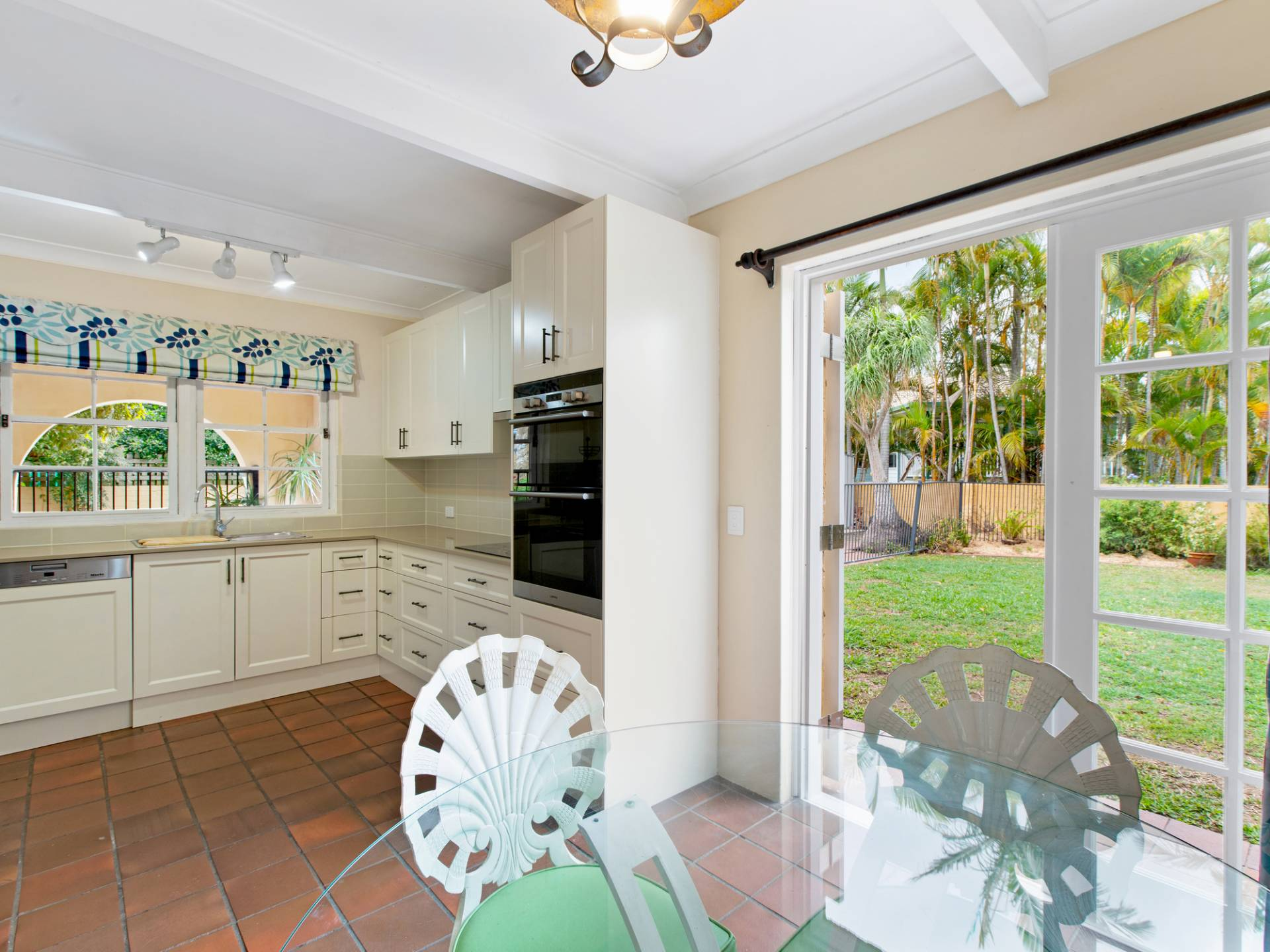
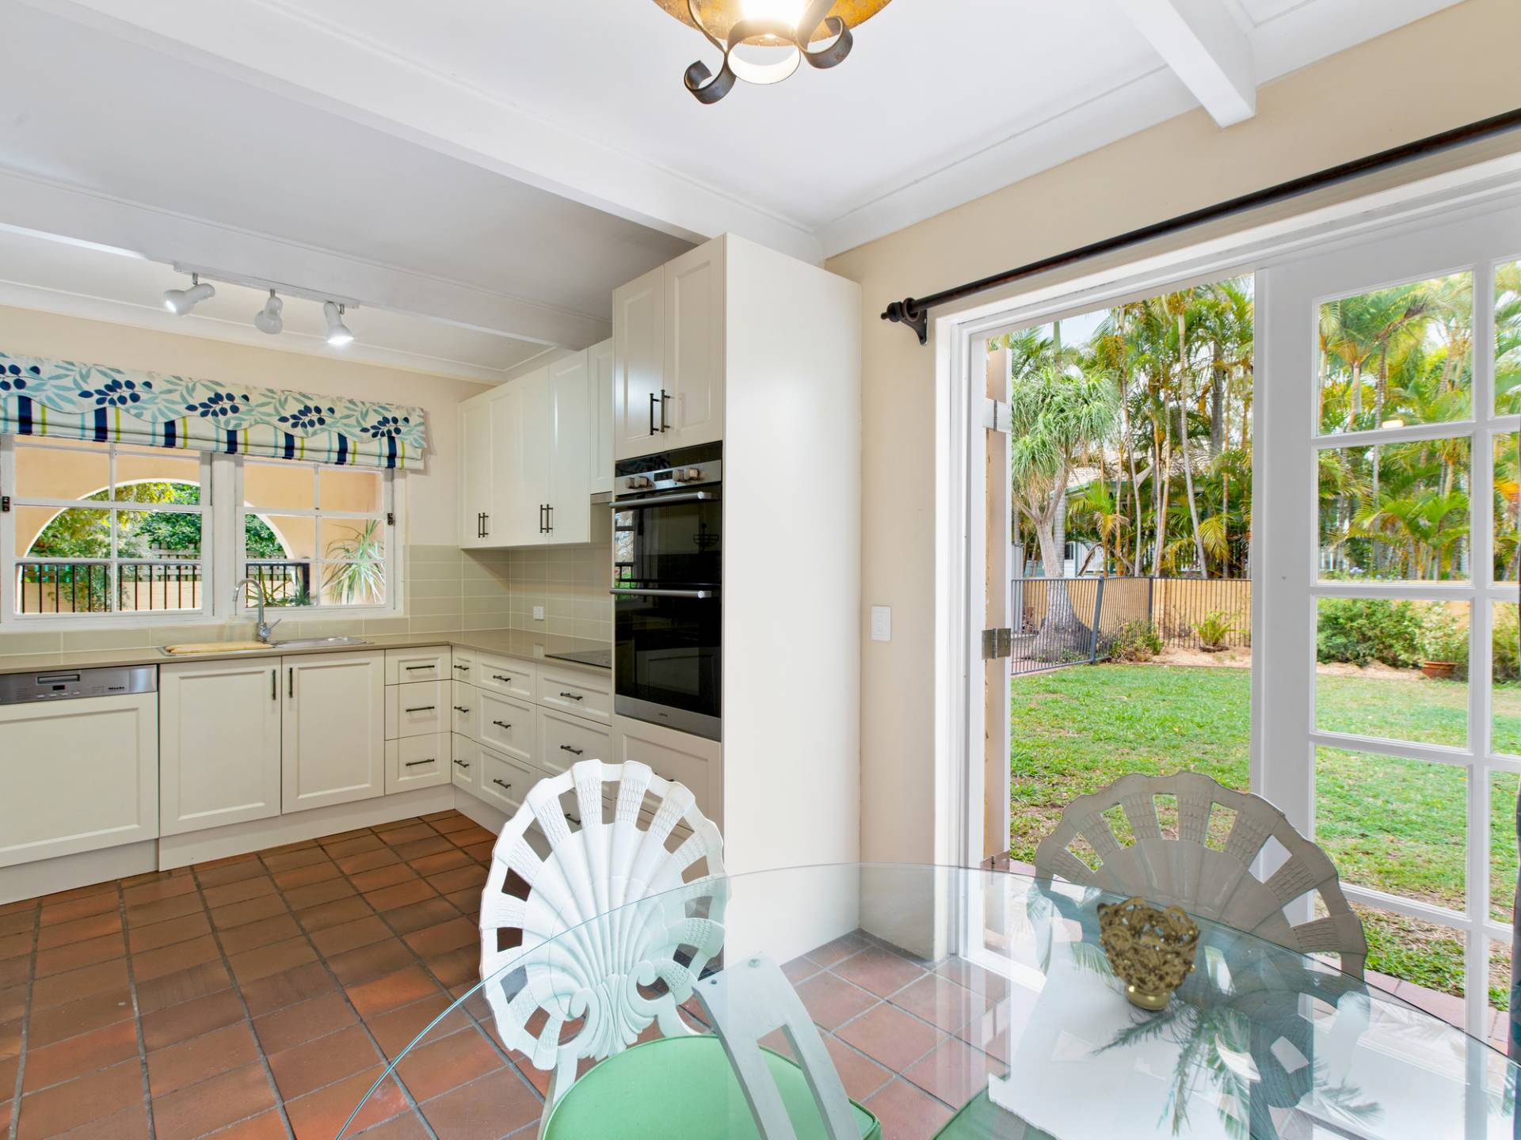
+ decorative bowl [1096,896,1202,1011]
